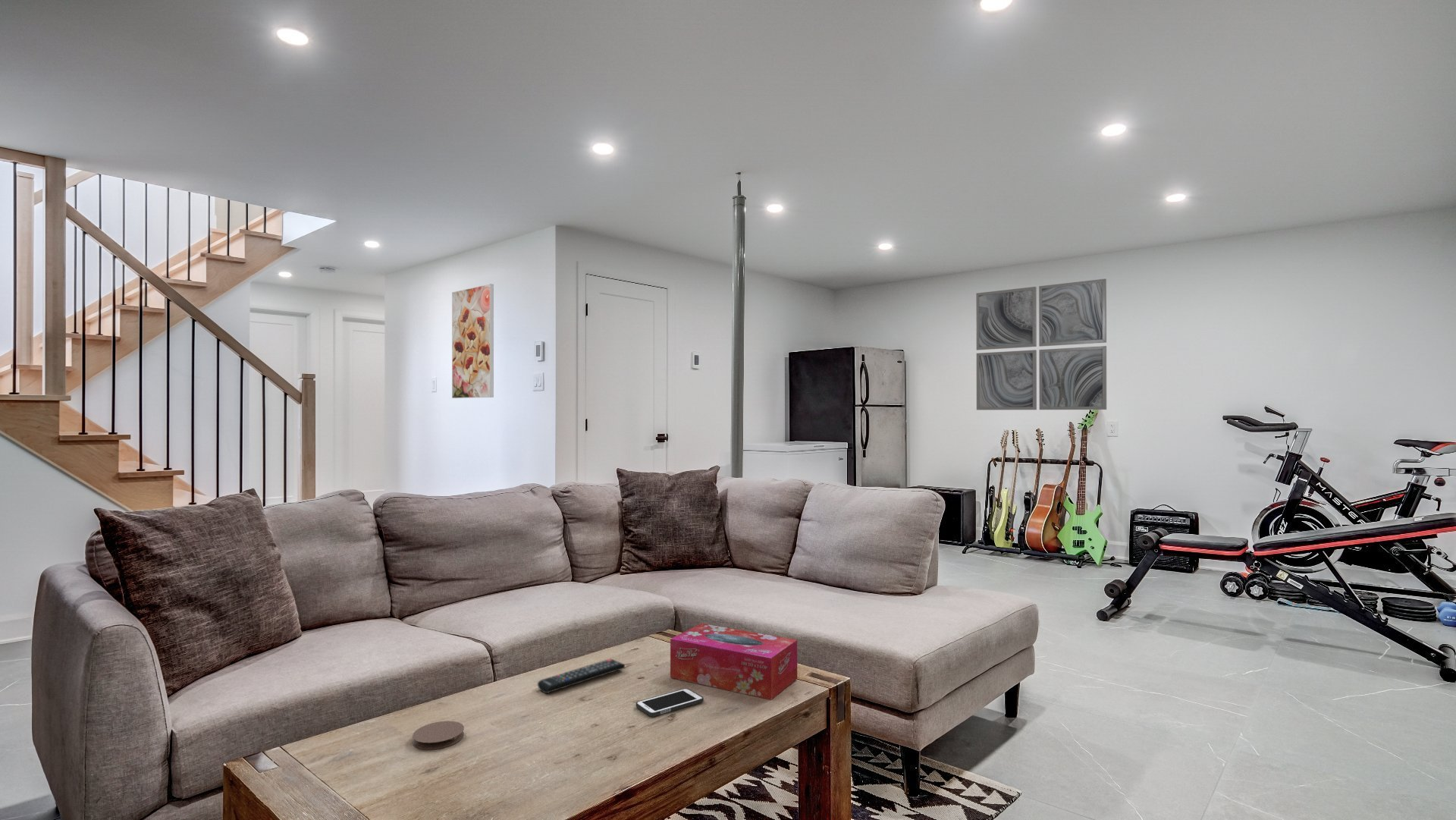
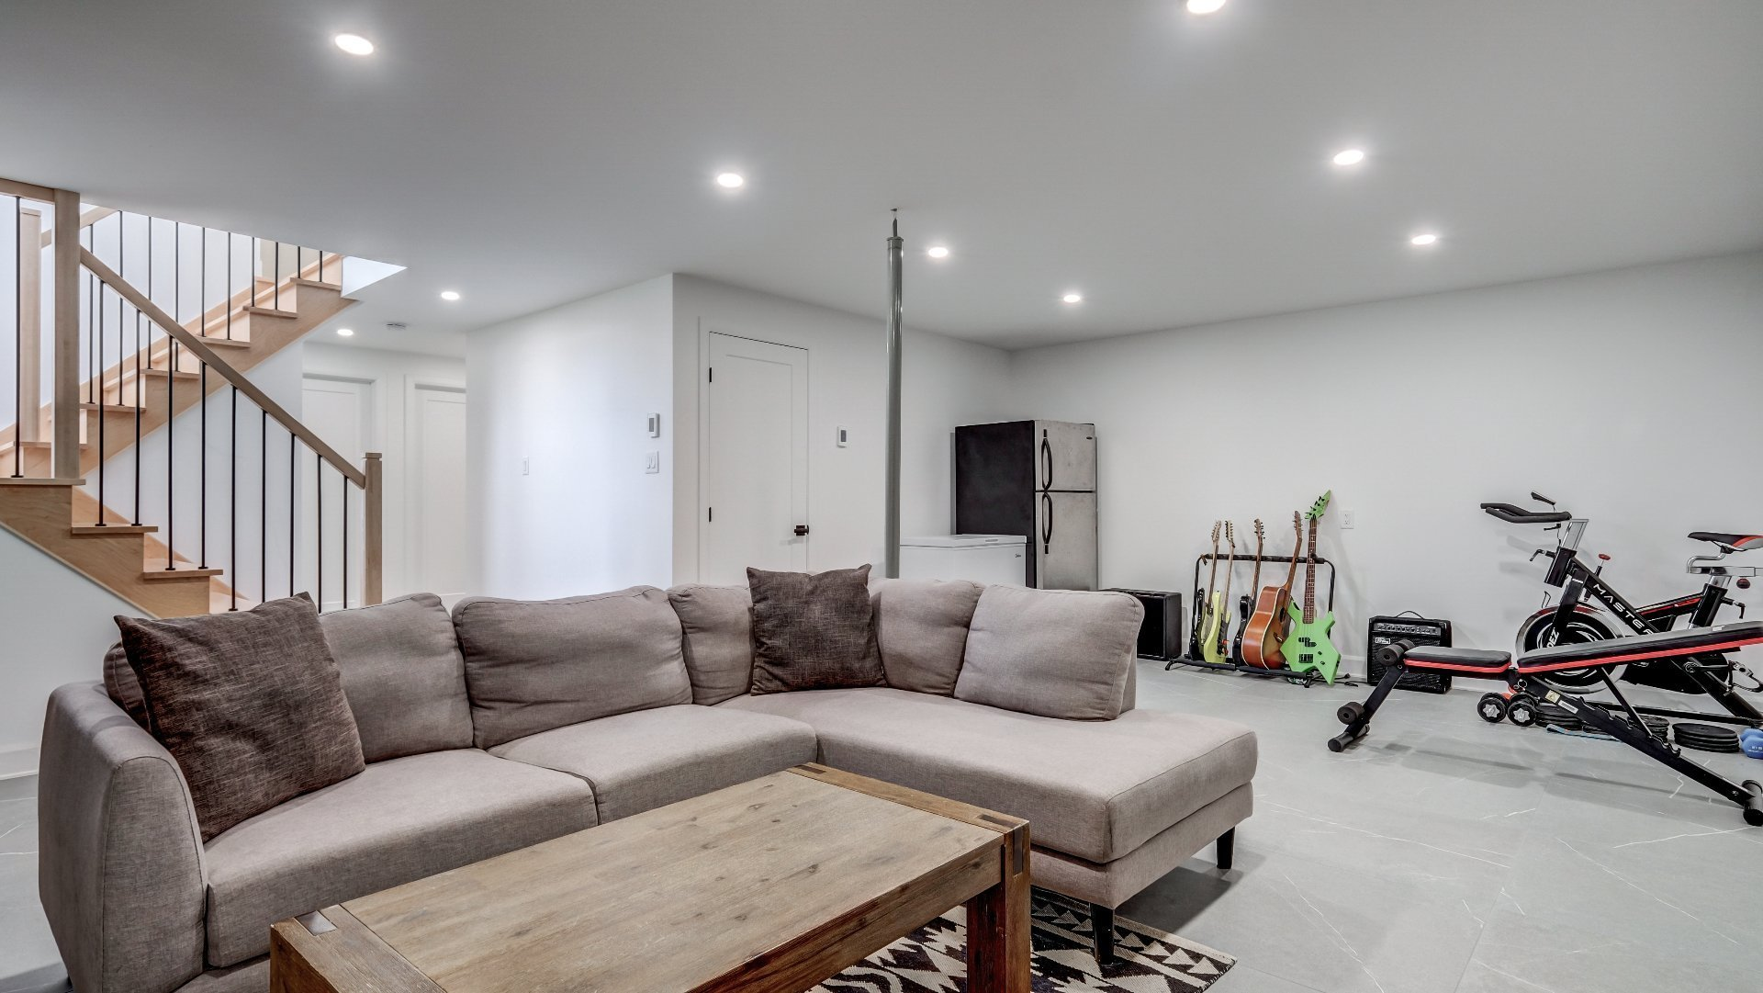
- wall art [975,278,1107,410]
- cell phone [635,687,704,717]
- remote control [537,658,626,694]
- coaster [412,721,465,750]
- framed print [451,283,494,399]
- tissue box [670,623,798,701]
